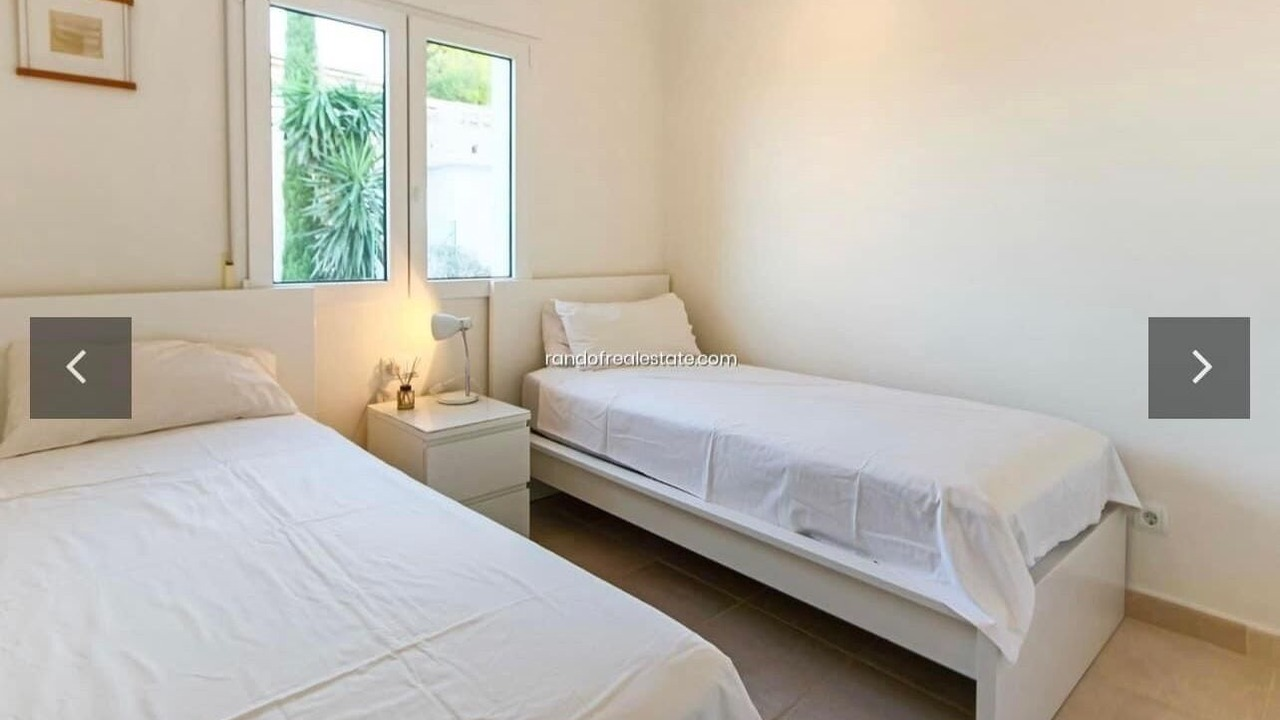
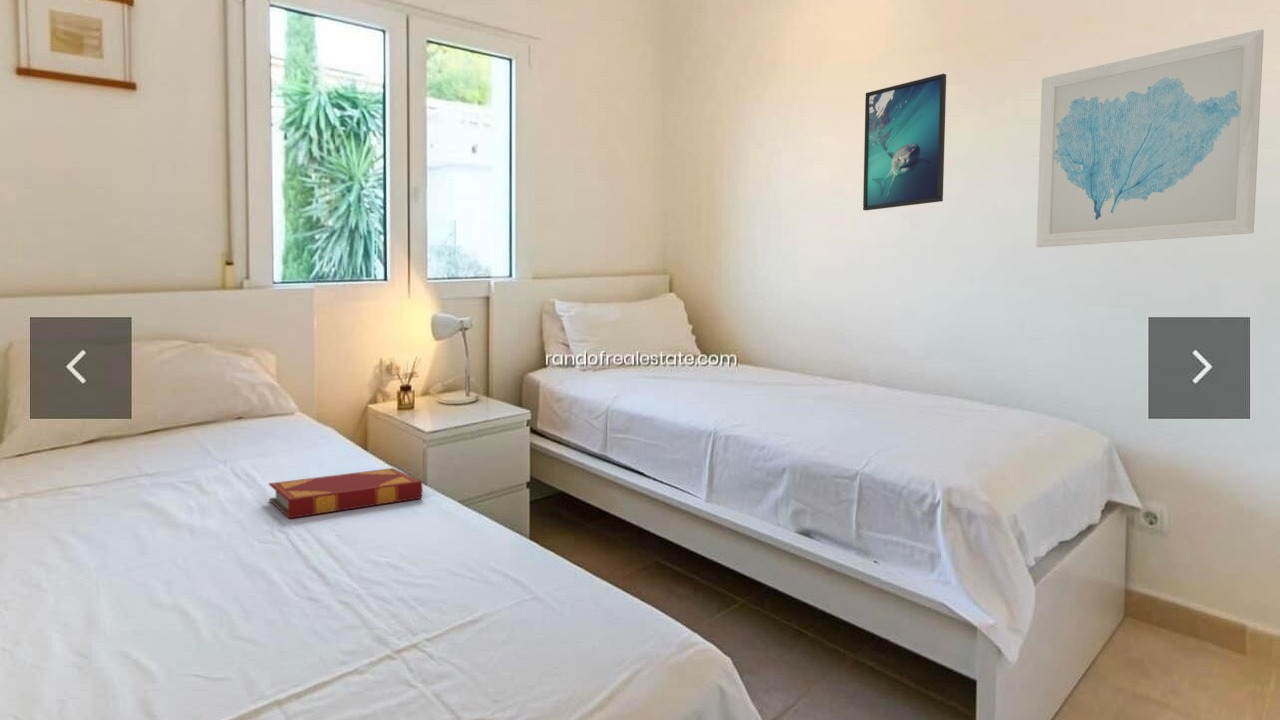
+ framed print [862,73,947,211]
+ hardback book [268,467,424,519]
+ wall art [1035,28,1265,248]
